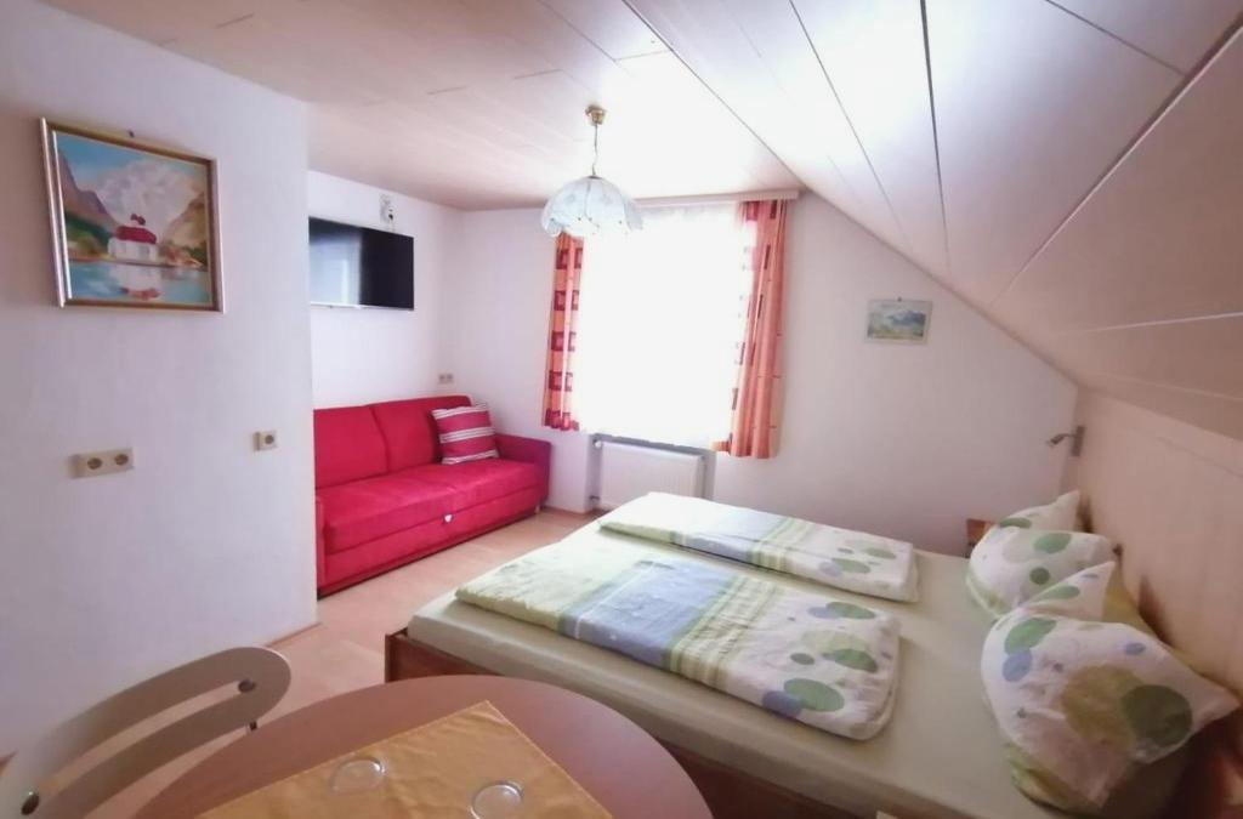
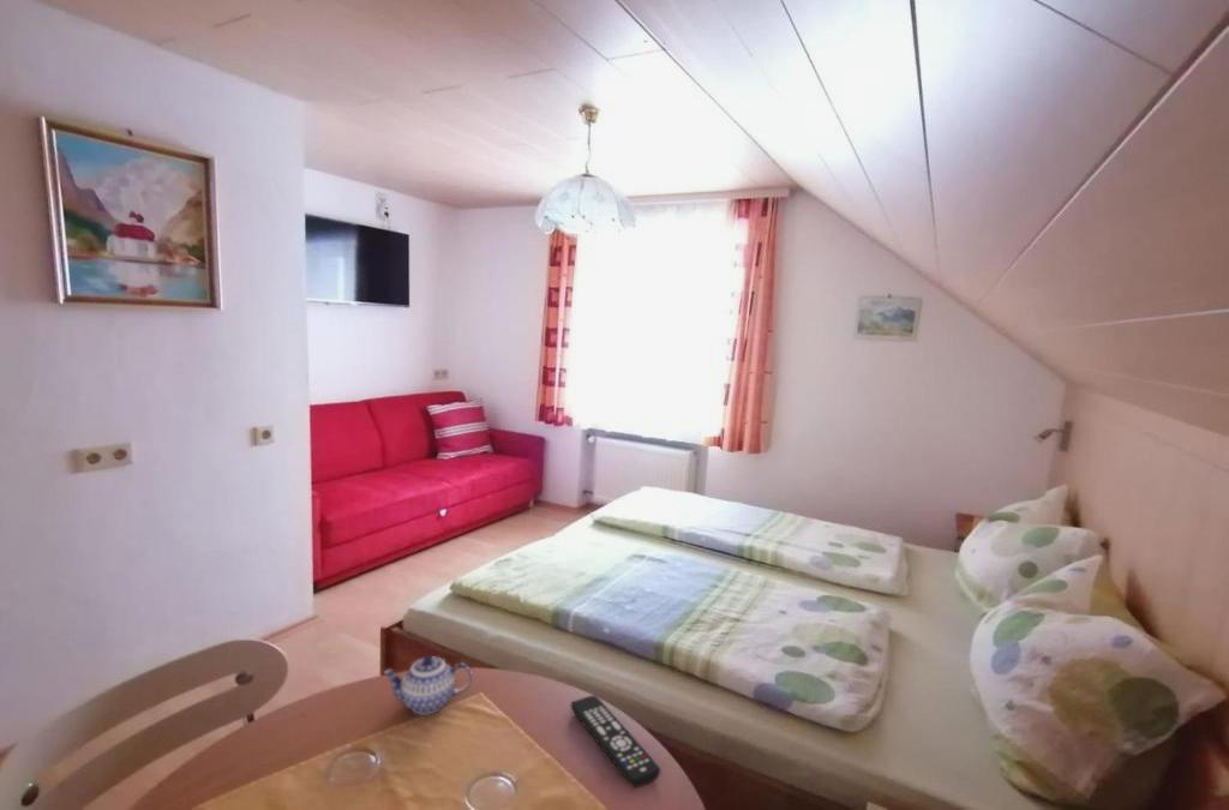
+ remote control [569,694,661,788]
+ teapot [383,654,473,716]
